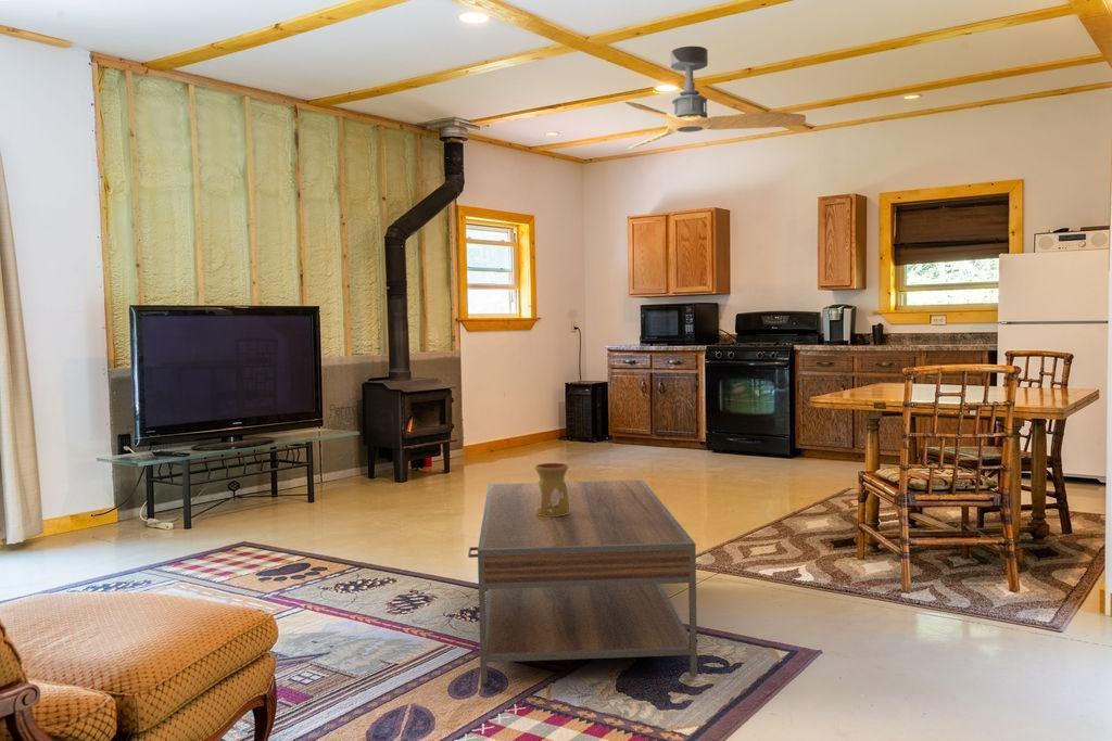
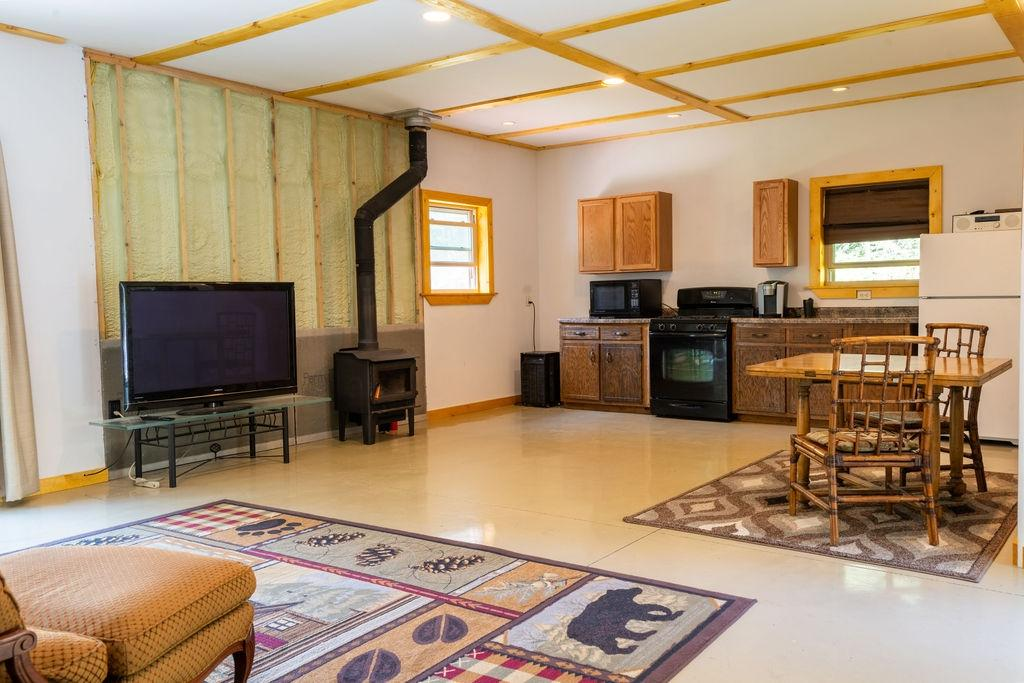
- coffee table [467,478,698,685]
- oil burner [534,462,570,516]
- ceiling fan [624,46,807,150]
